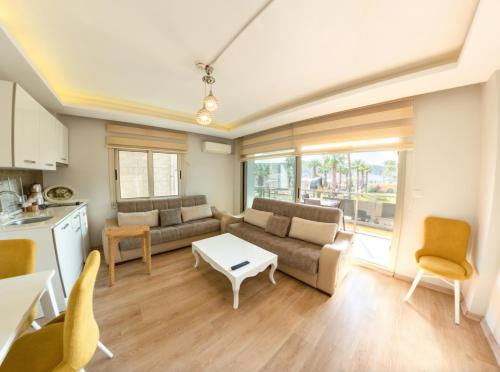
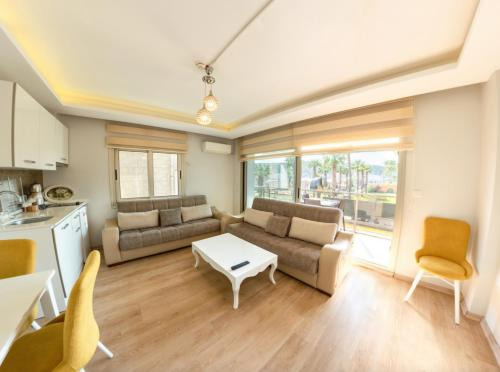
- side table [105,223,152,287]
